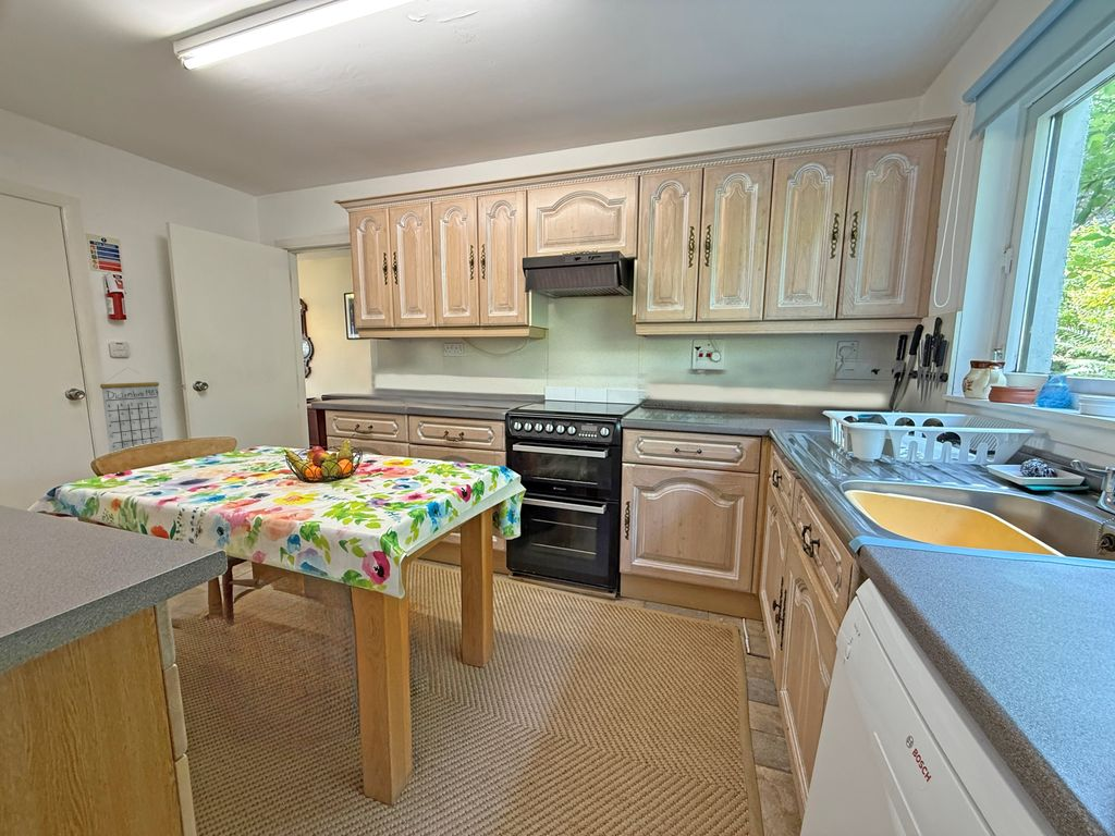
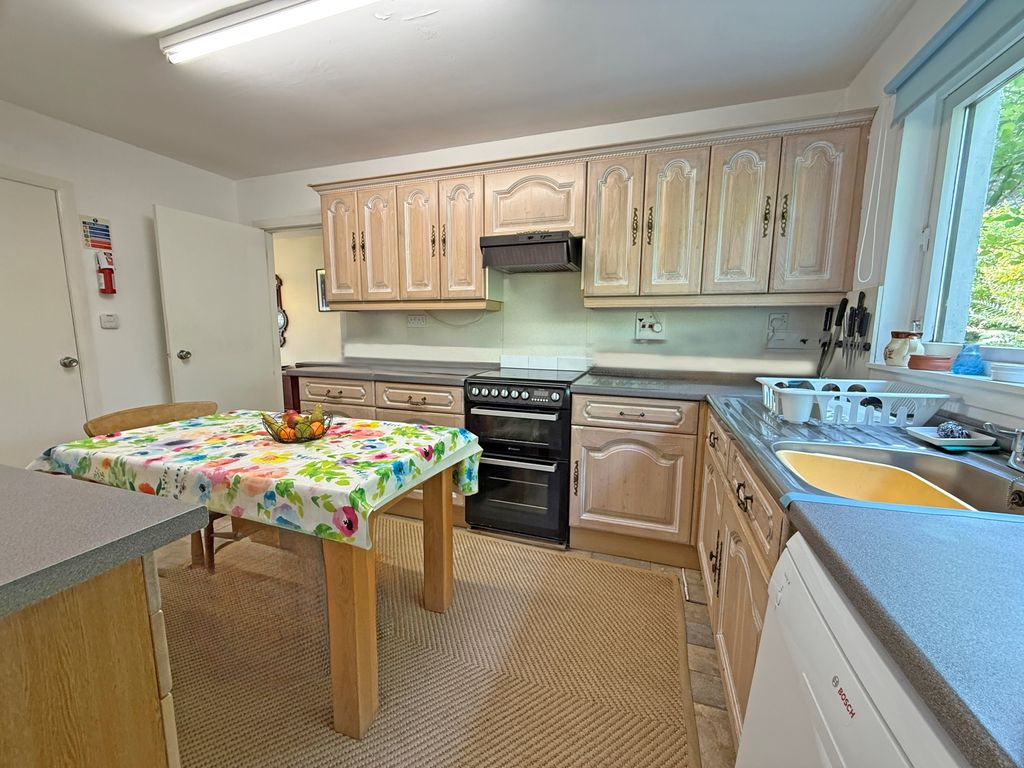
- calendar [99,367,164,454]
